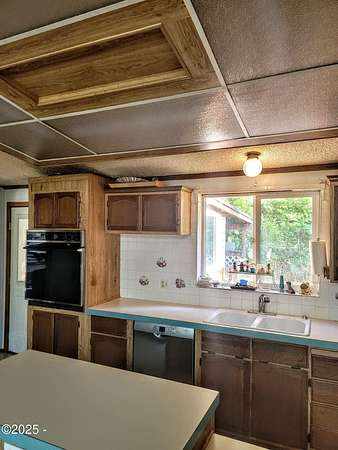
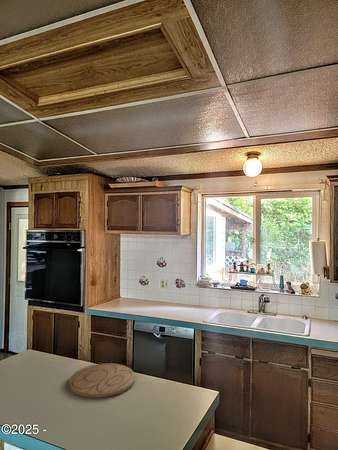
+ cutting board [68,362,135,399]
